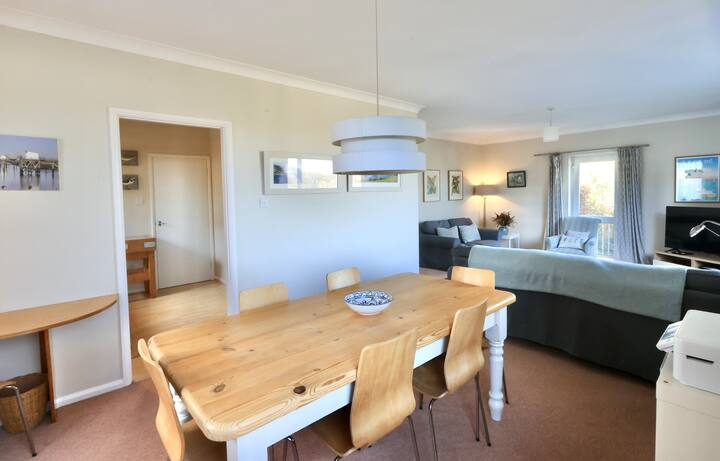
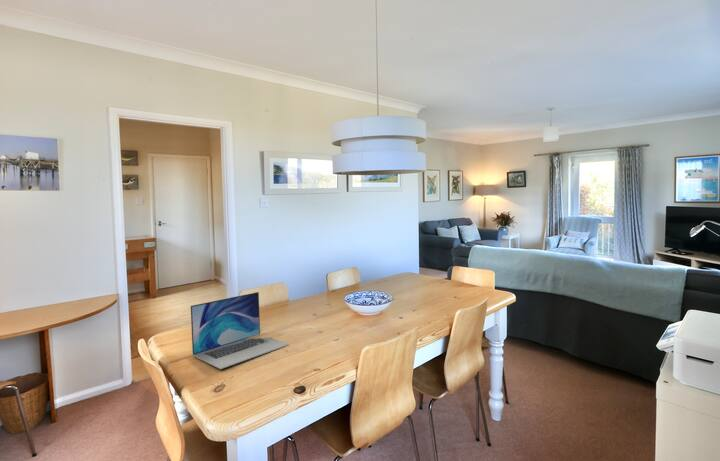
+ laptop [190,291,290,370]
